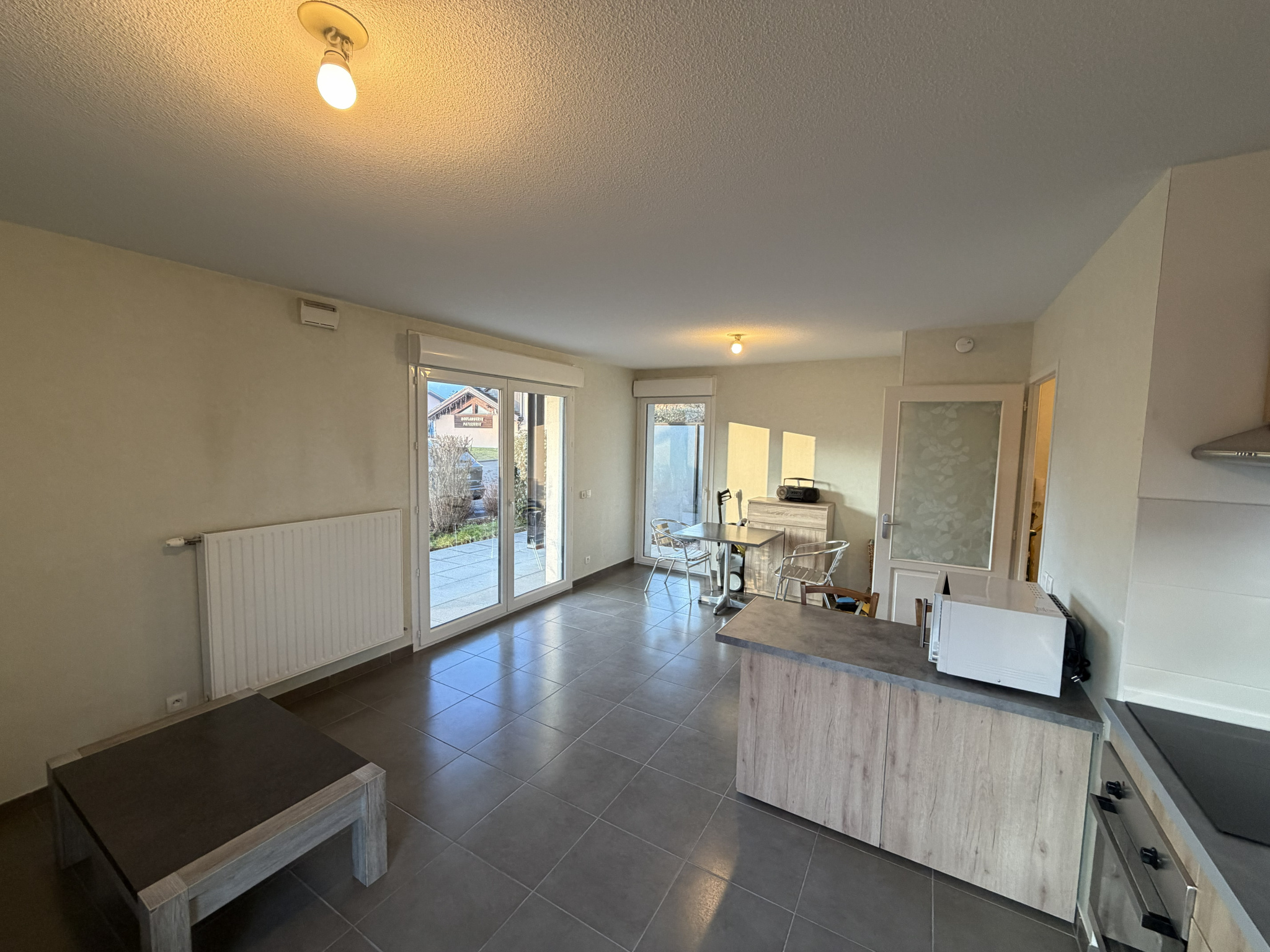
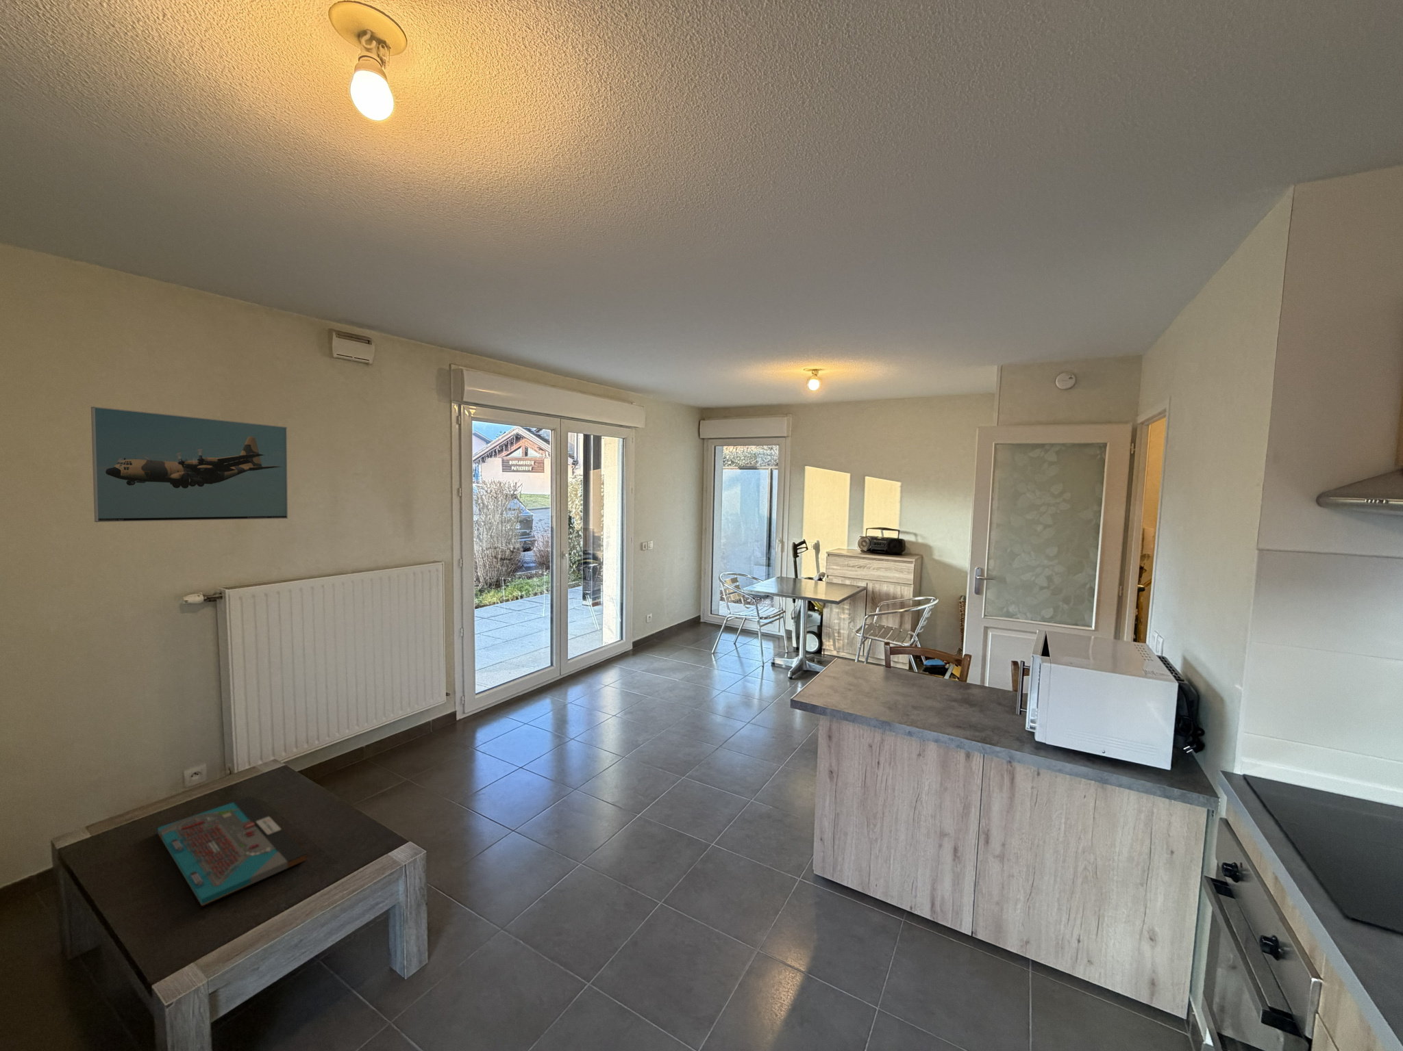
+ board game [157,795,307,906]
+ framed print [91,406,288,523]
